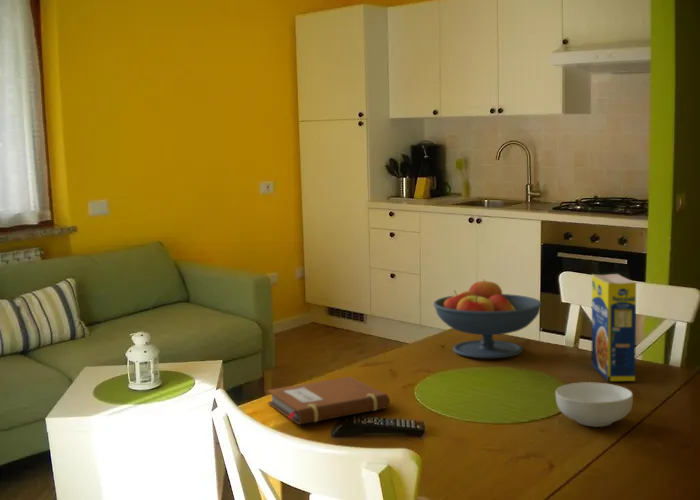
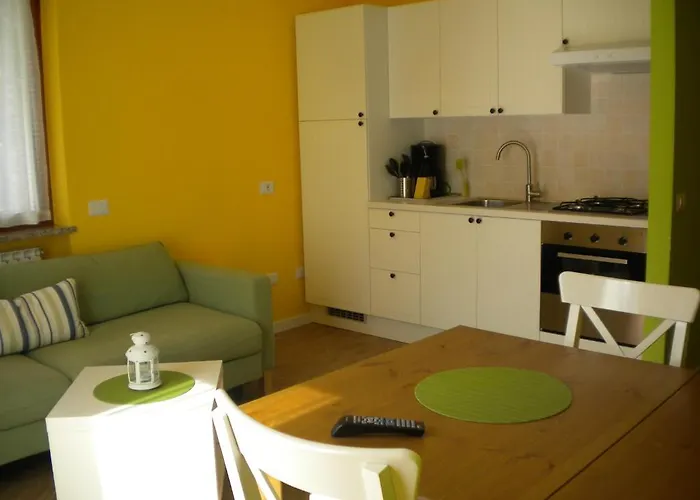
- fruit bowl [433,278,543,359]
- notebook [266,376,390,426]
- legume [591,273,637,382]
- cereal bowl [554,381,634,428]
